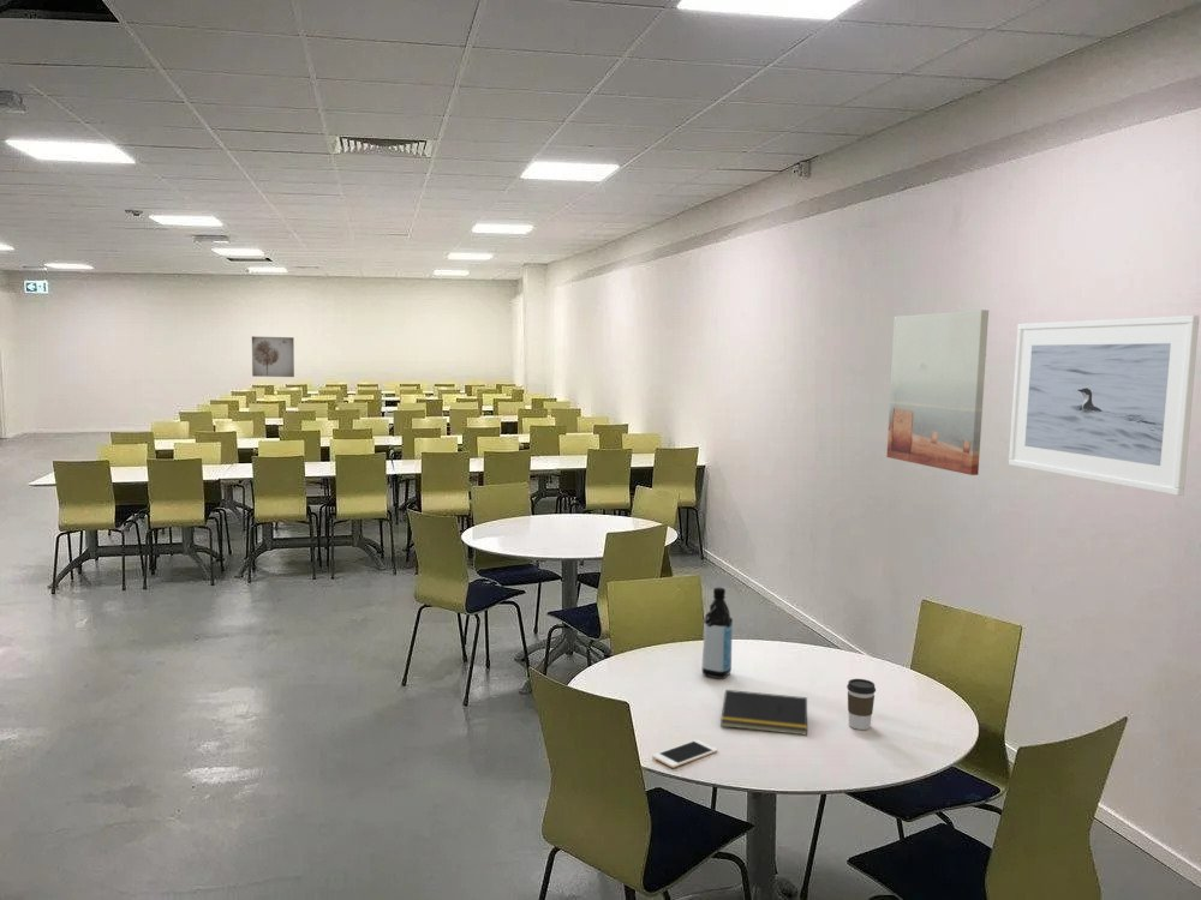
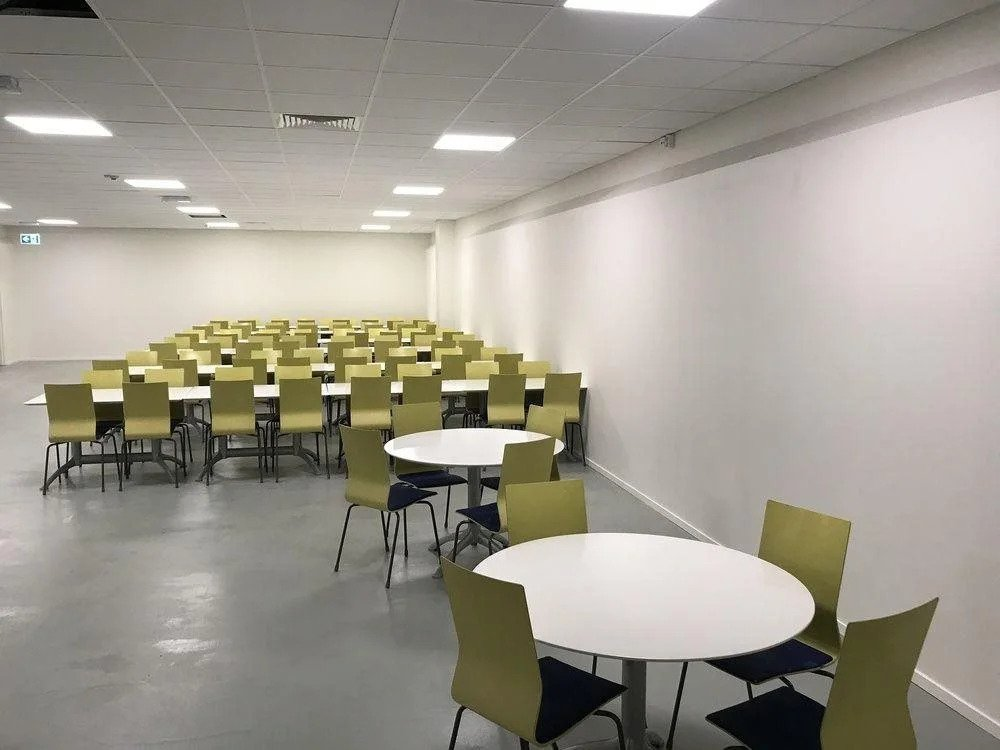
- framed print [1008,314,1200,497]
- coffee cup [846,678,877,731]
- wall art [885,308,990,476]
- notepad [719,689,808,737]
- water bottle [701,587,734,679]
- cell phone [651,738,718,769]
- wall art [251,335,295,378]
